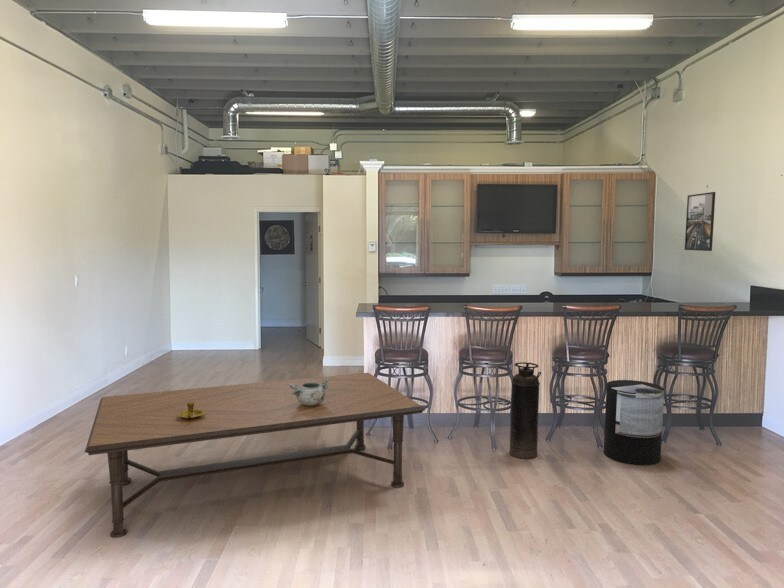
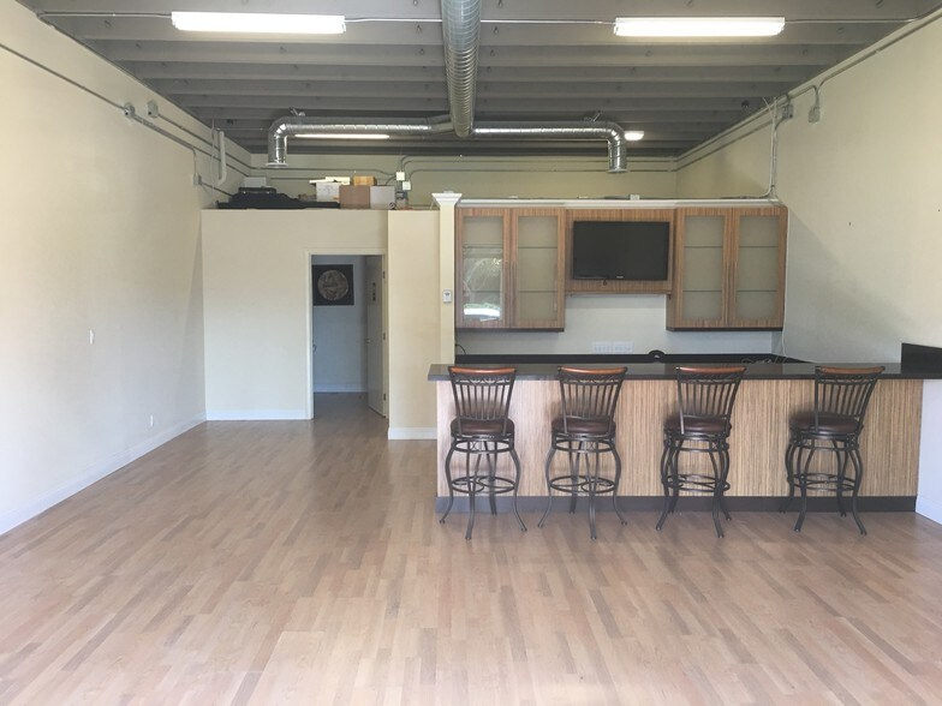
- dining table [84,372,427,539]
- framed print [684,191,716,252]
- fire extinguisher [508,361,542,460]
- trash can [603,379,665,466]
- decorative bowl [289,378,329,406]
- candlestick [176,402,205,420]
